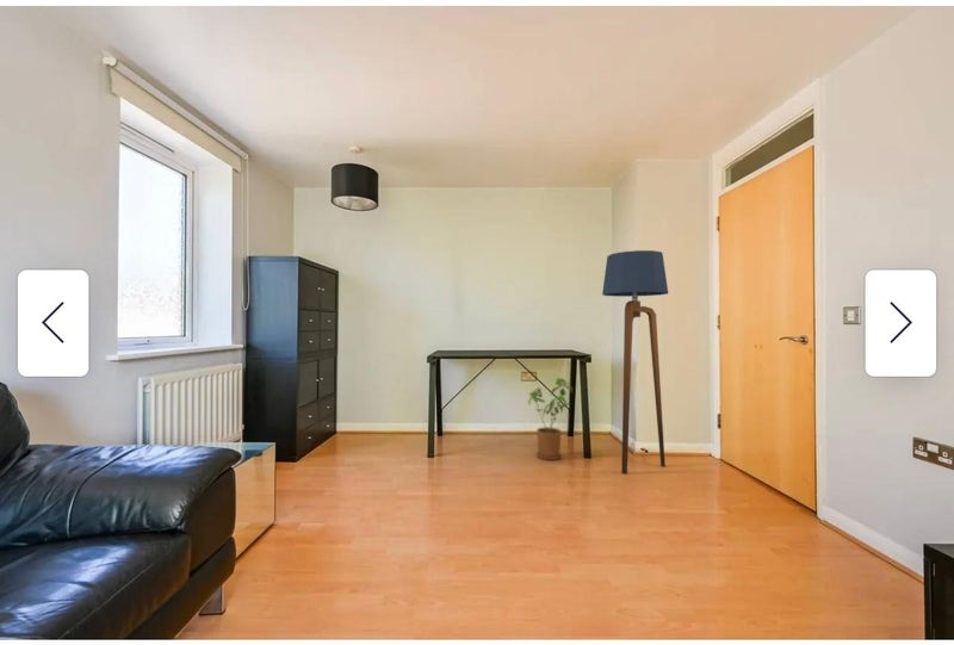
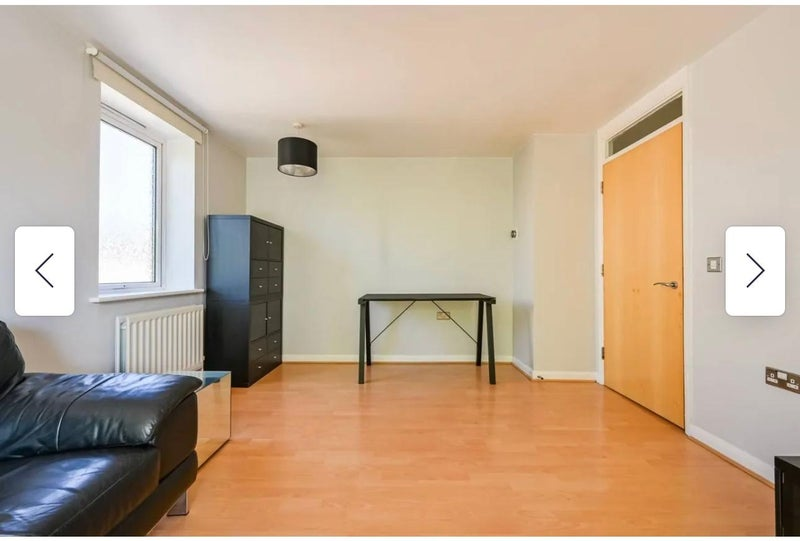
- house plant [527,377,574,461]
- floor lamp [601,249,669,476]
